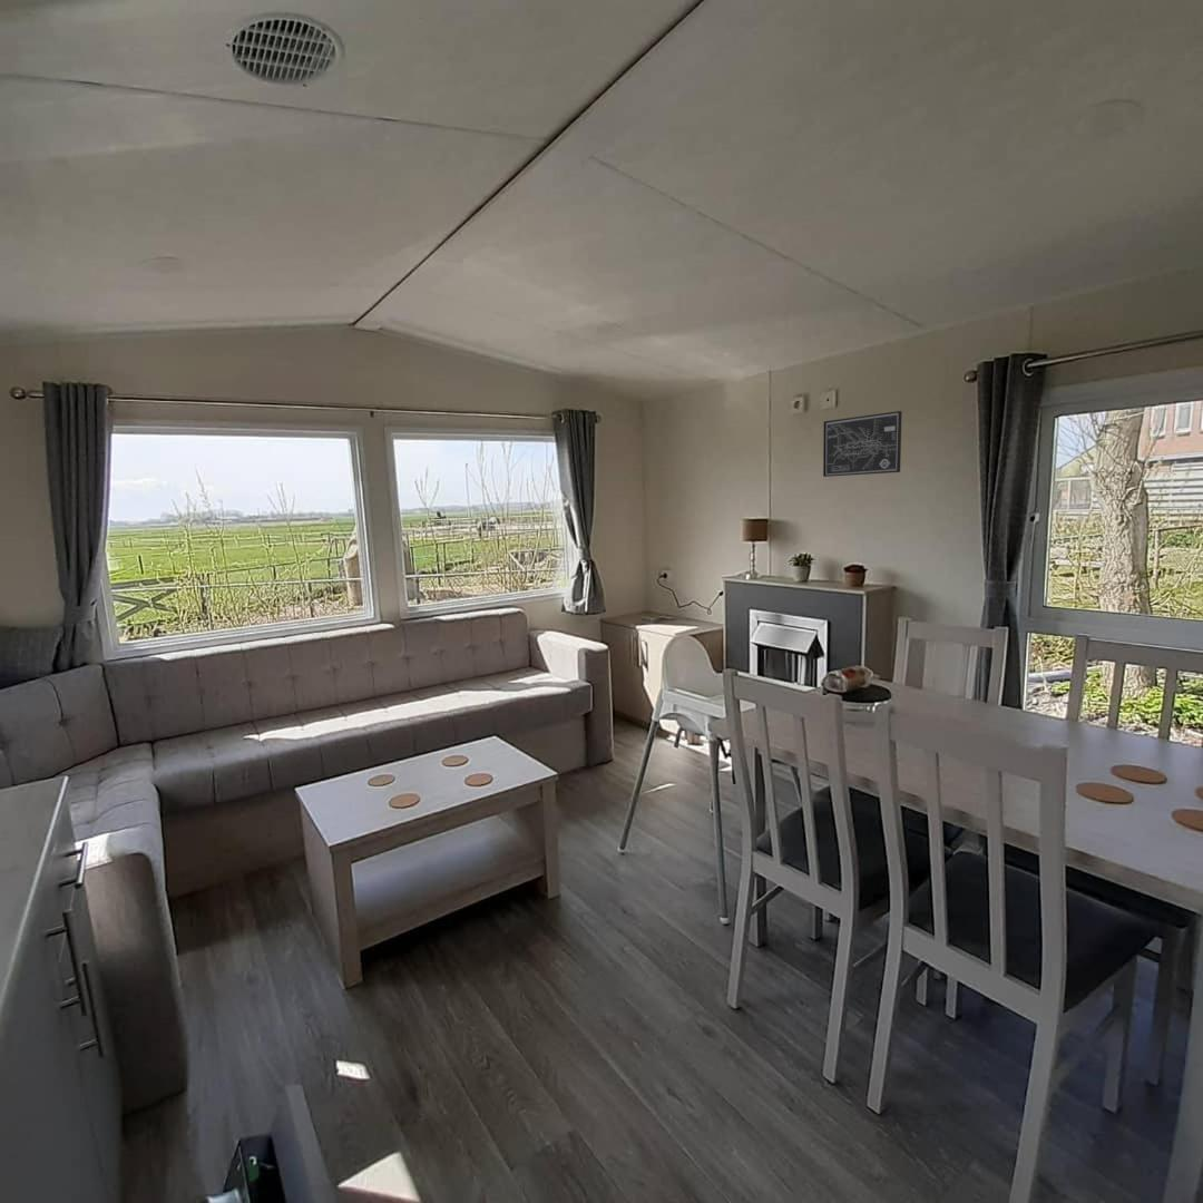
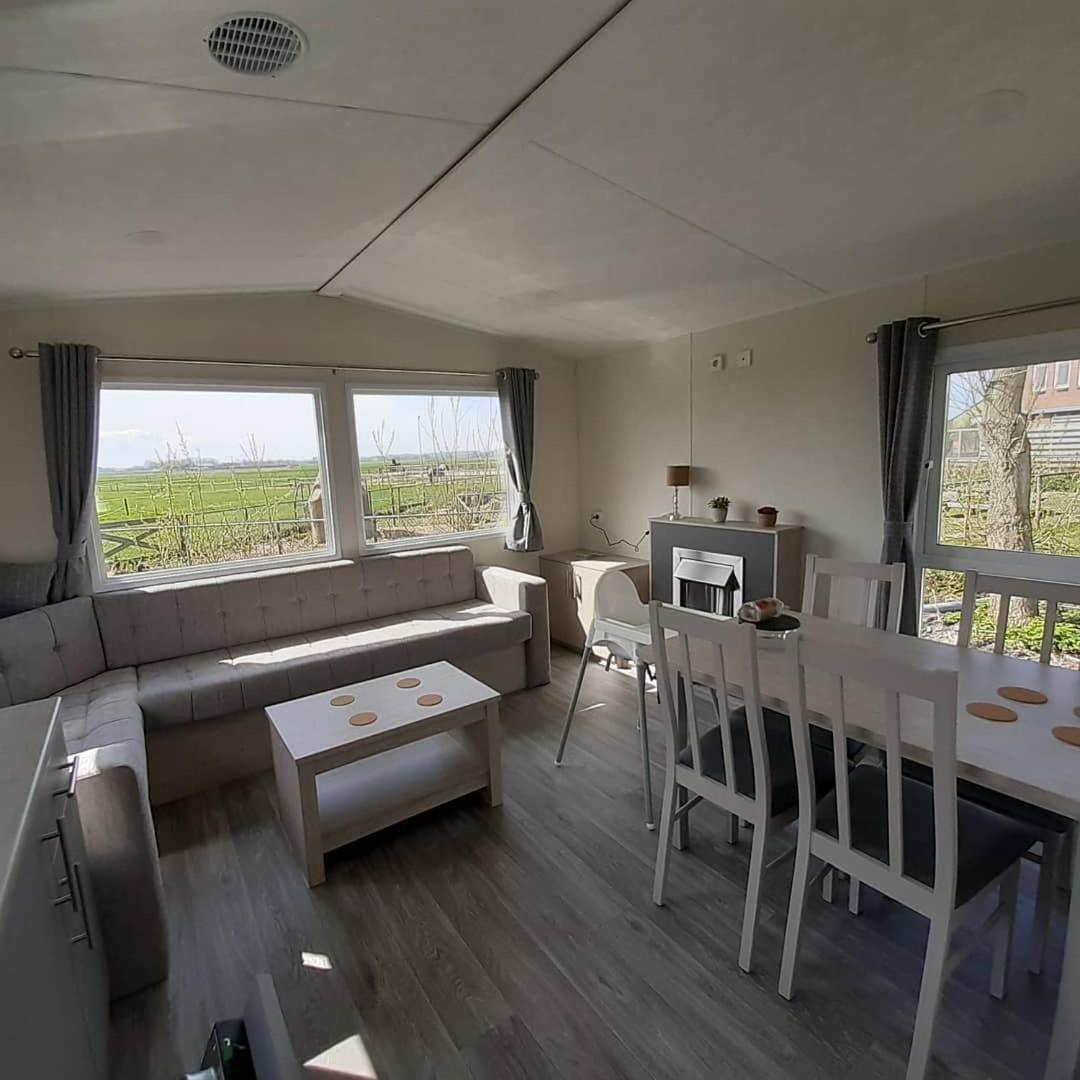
- wall art [822,410,903,478]
